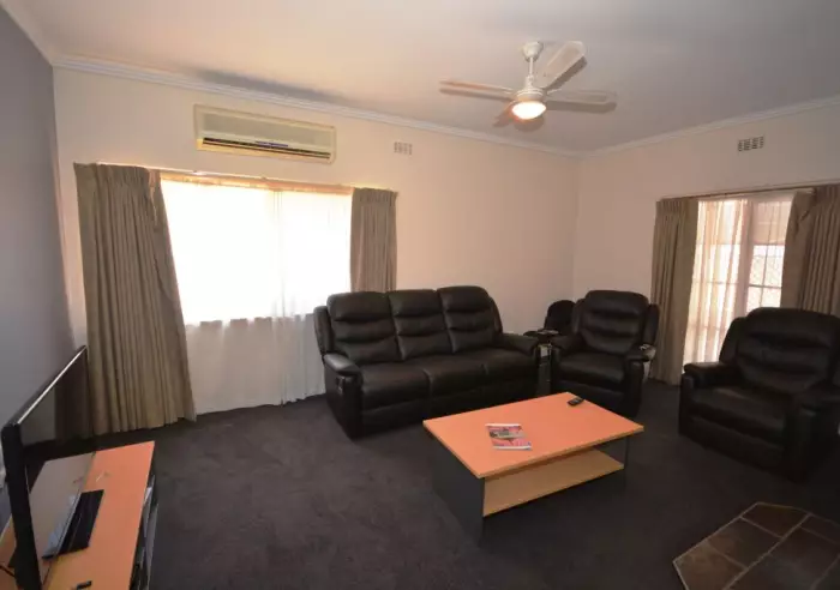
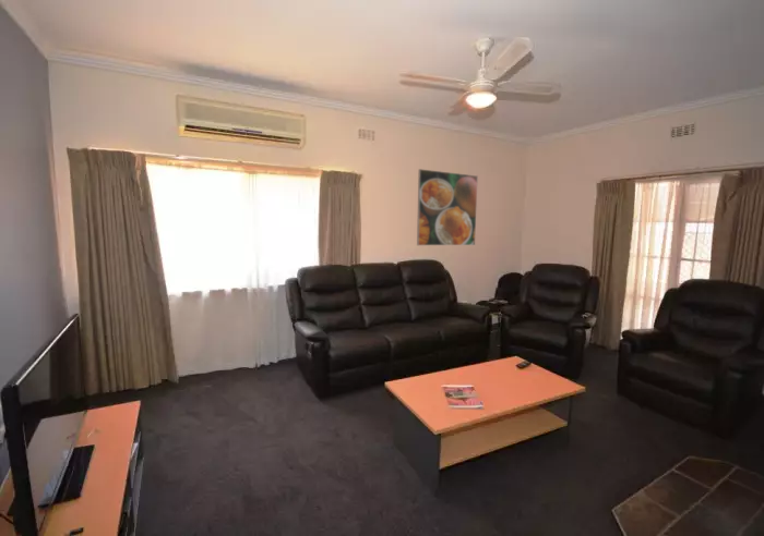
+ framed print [416,168,479,246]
